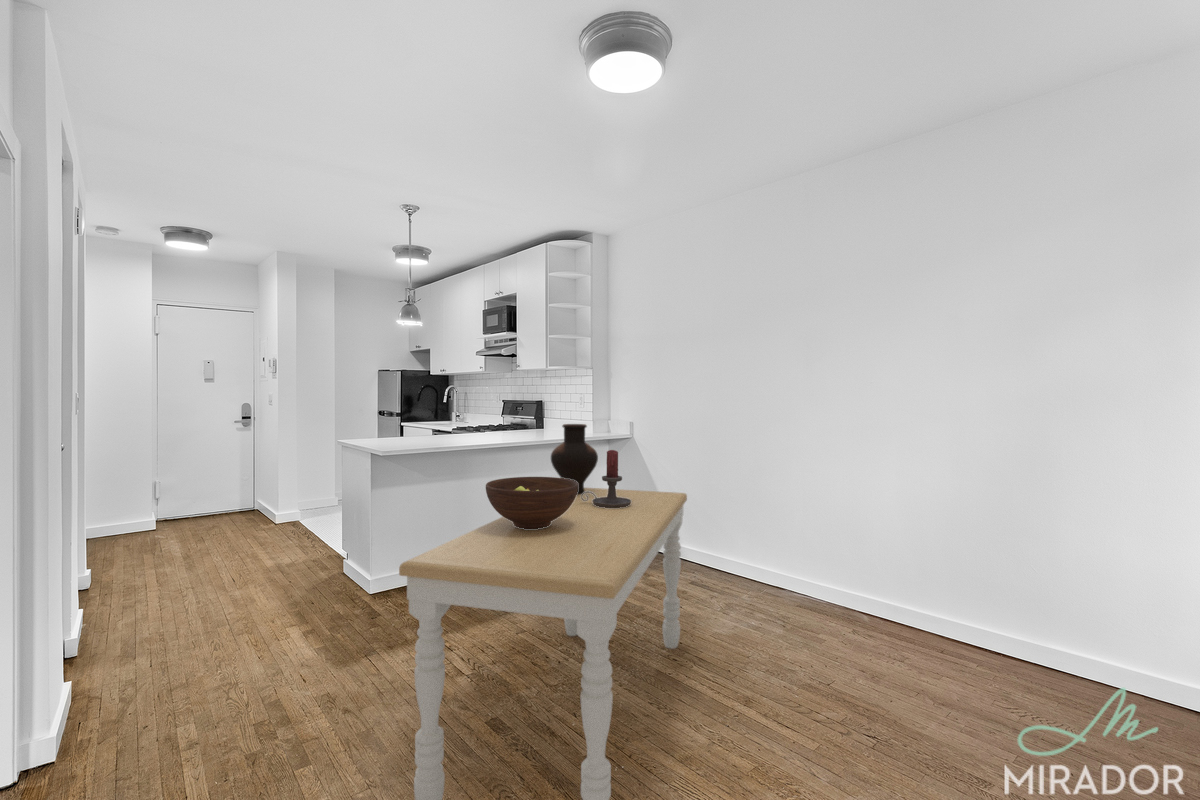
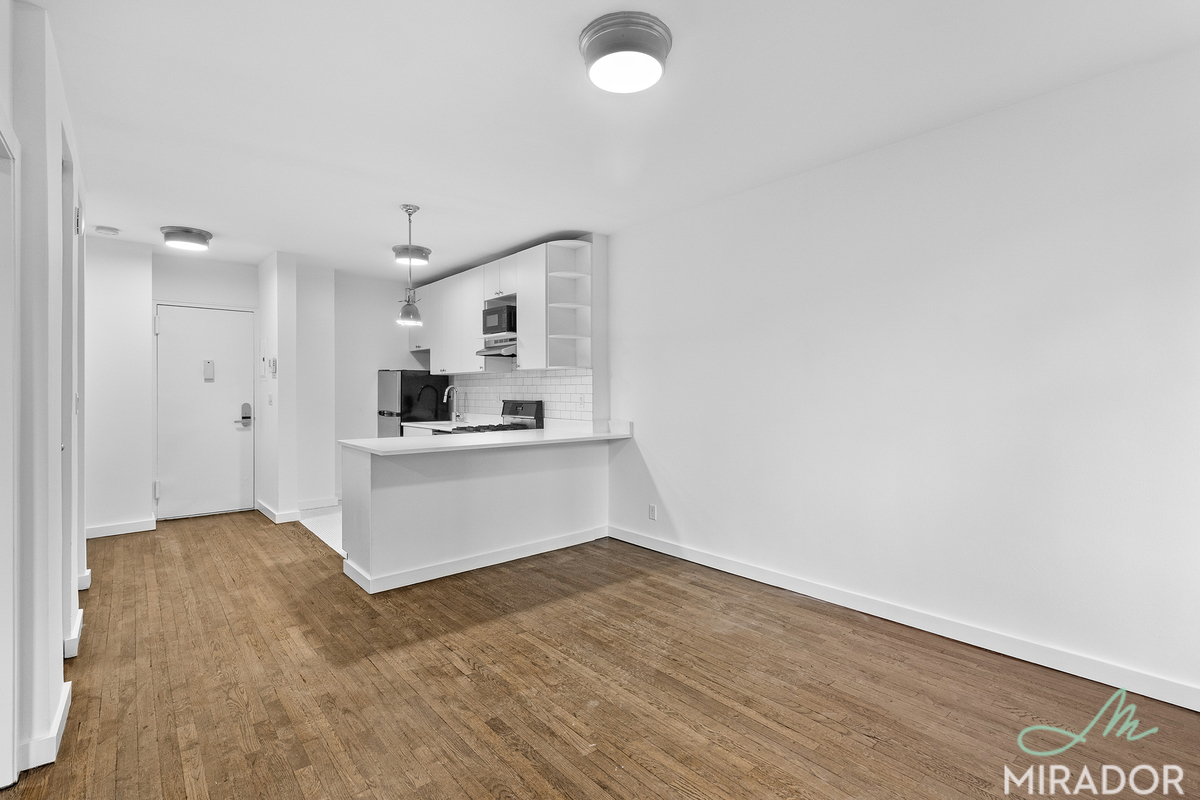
- dining table [398,487,688,800]
- candle holder [581,449,631,508]
- fruit bowl [485,476,578,529]
- vase [550,423,599,494]
